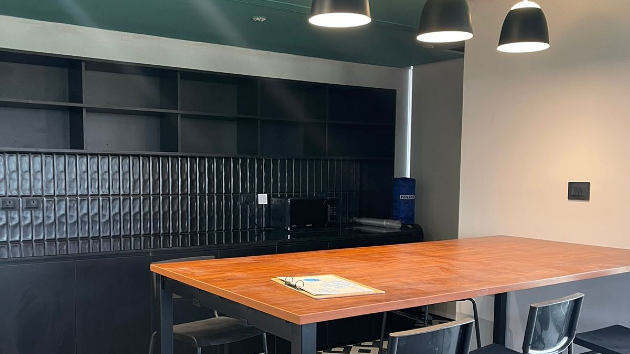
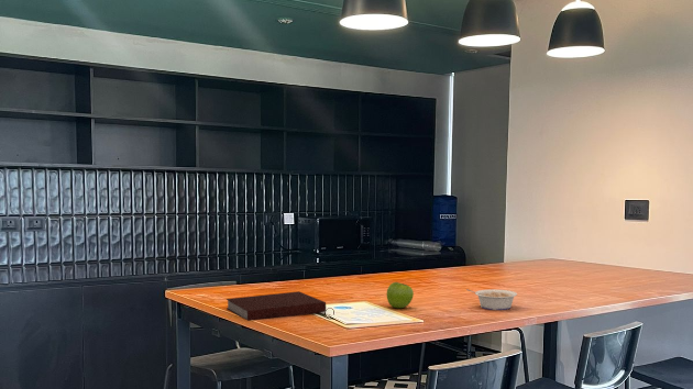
+ fruit [386,281,415,309]
+ legume [465,288,518,311]
+ notebook [226,290,327,322]
